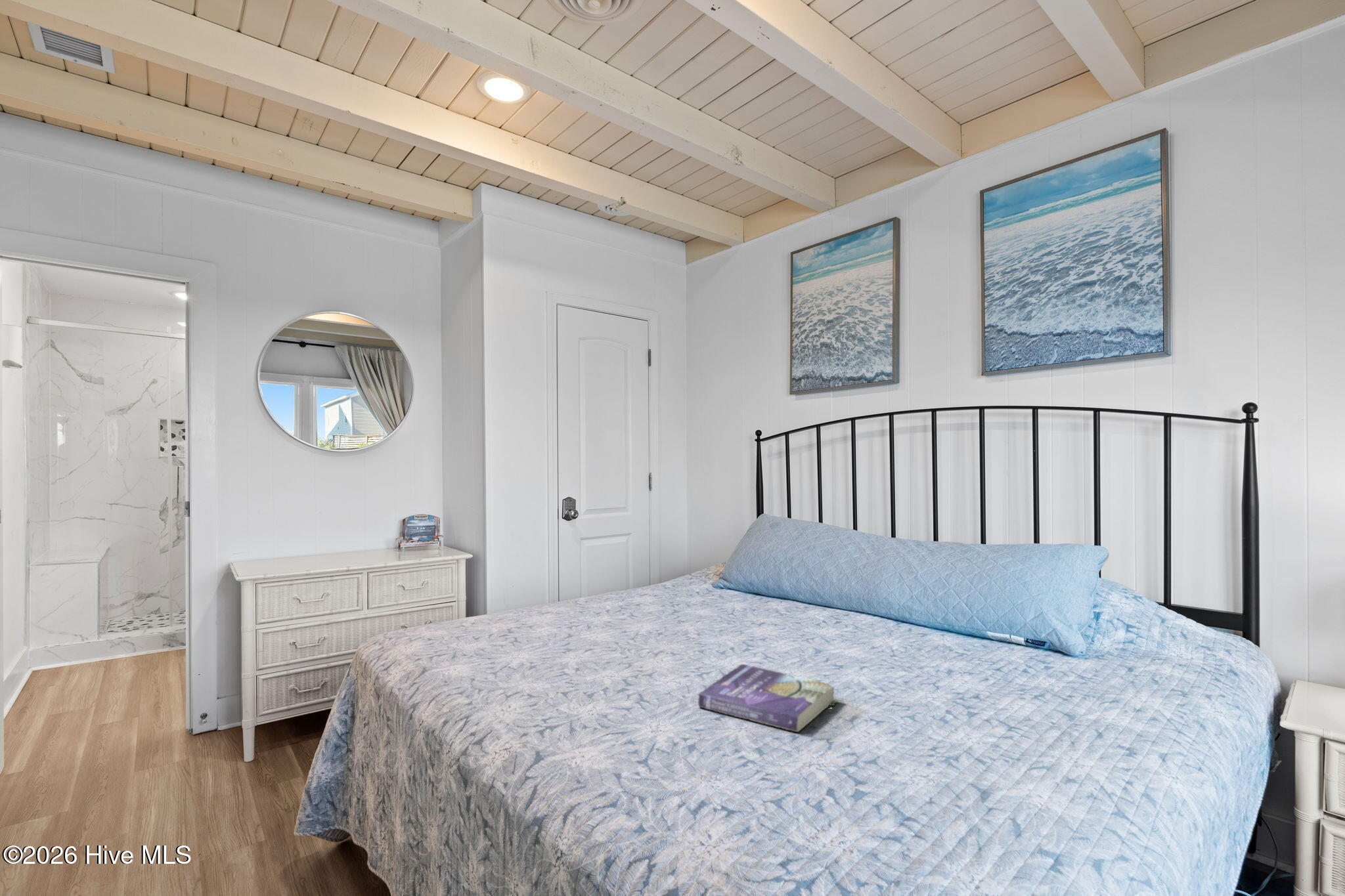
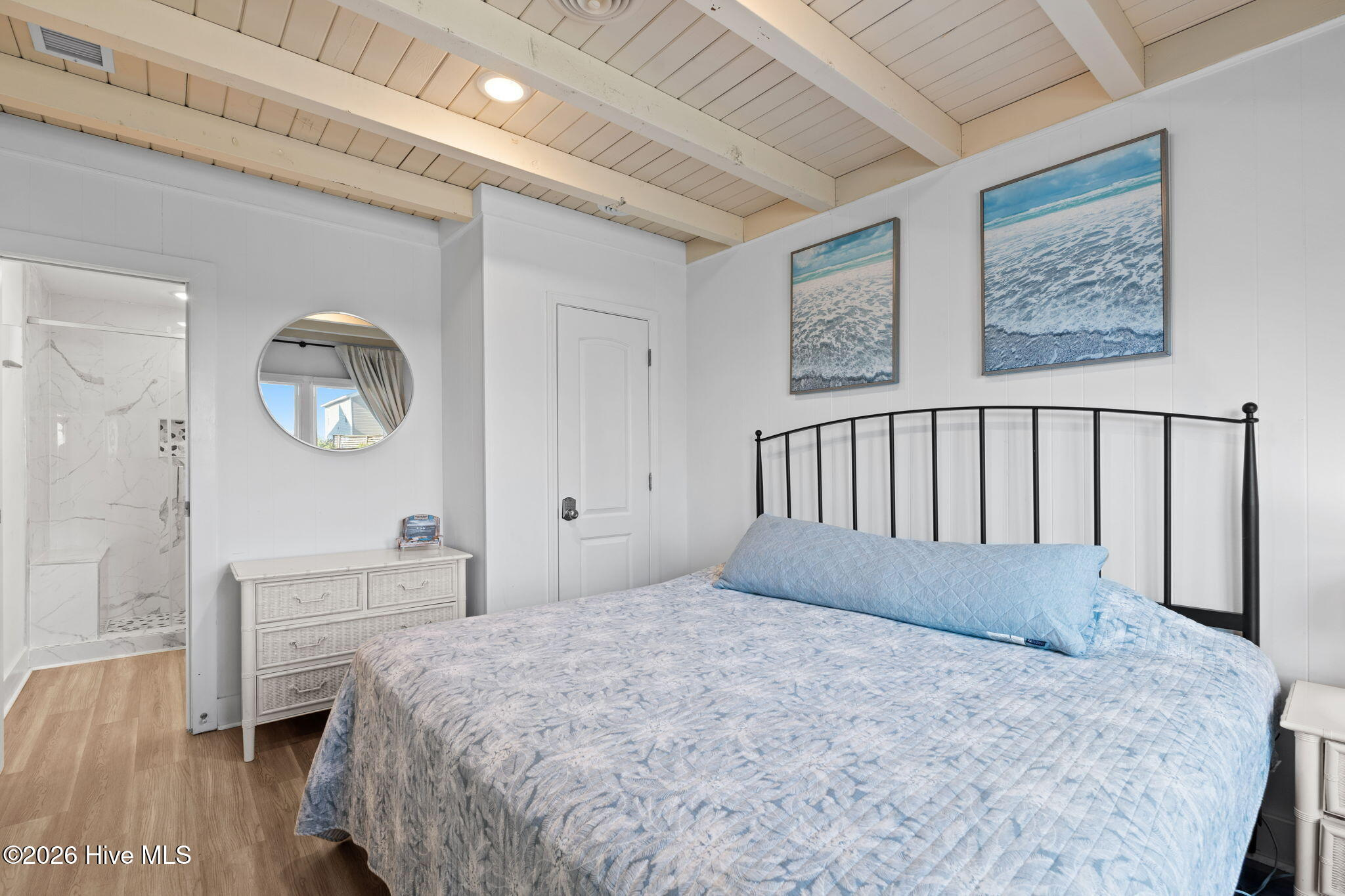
- book [697,664,838,733]
